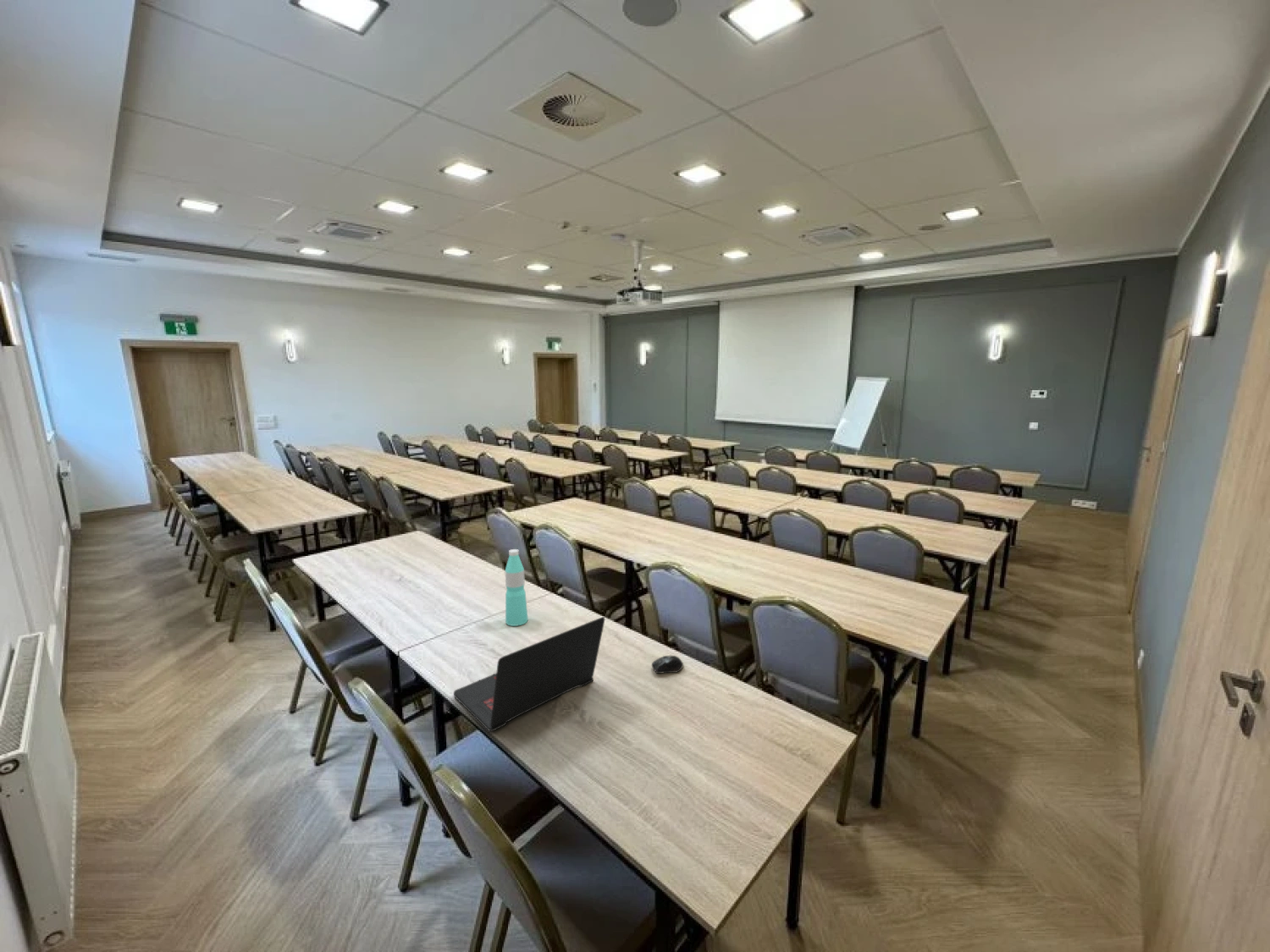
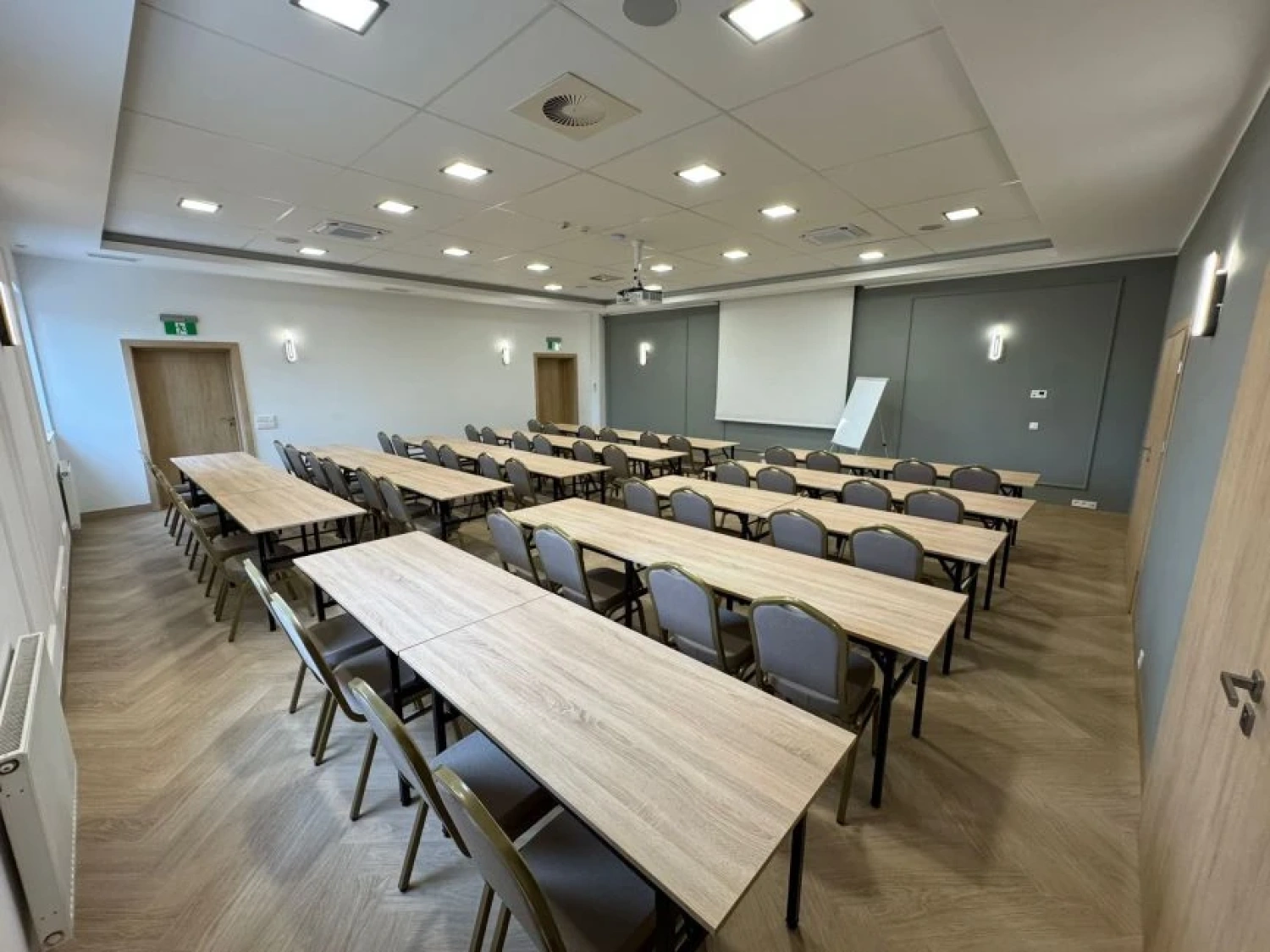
- computer mouse [651,655,684,674]
- water bottle [504,548,529,627]
- laptop [453,616,605,732]
